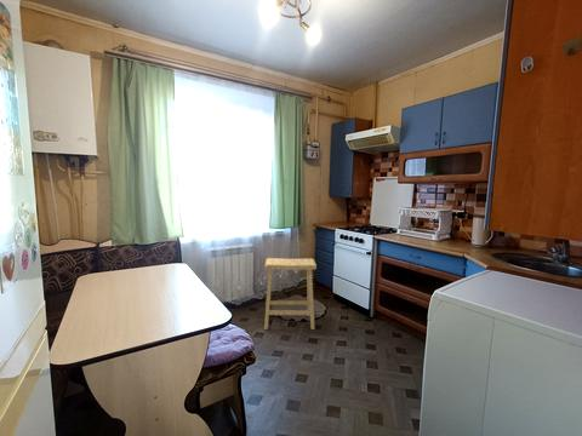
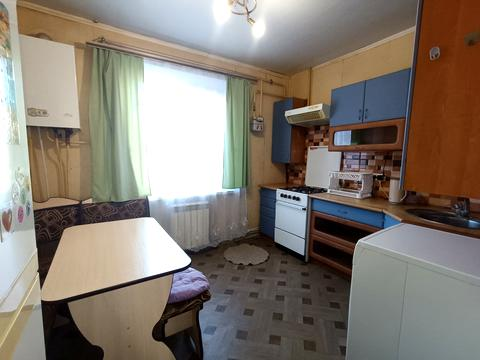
- stool [263,257,318,331]
